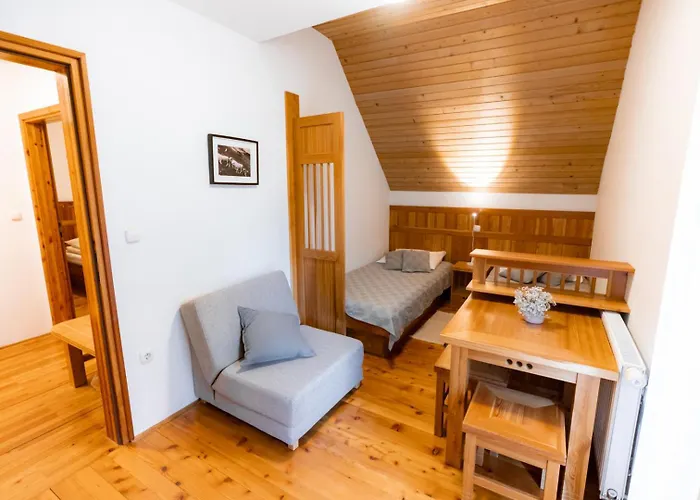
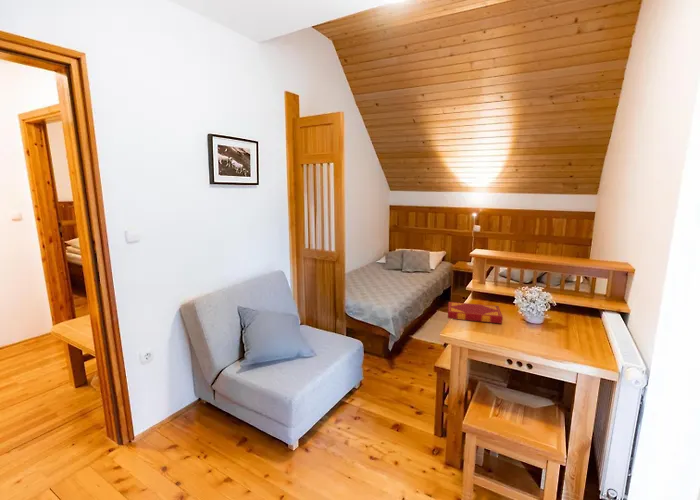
+ hardback book [447,301,504,325]
